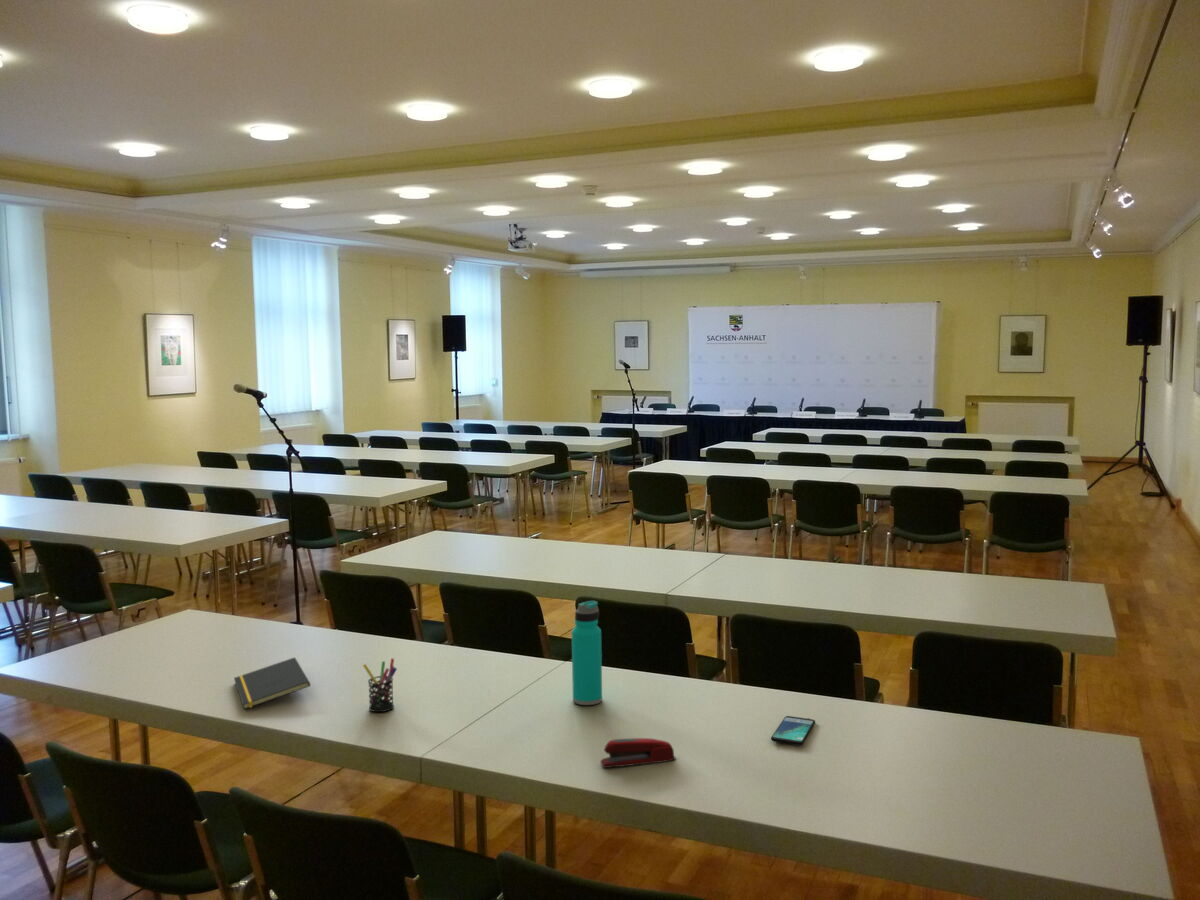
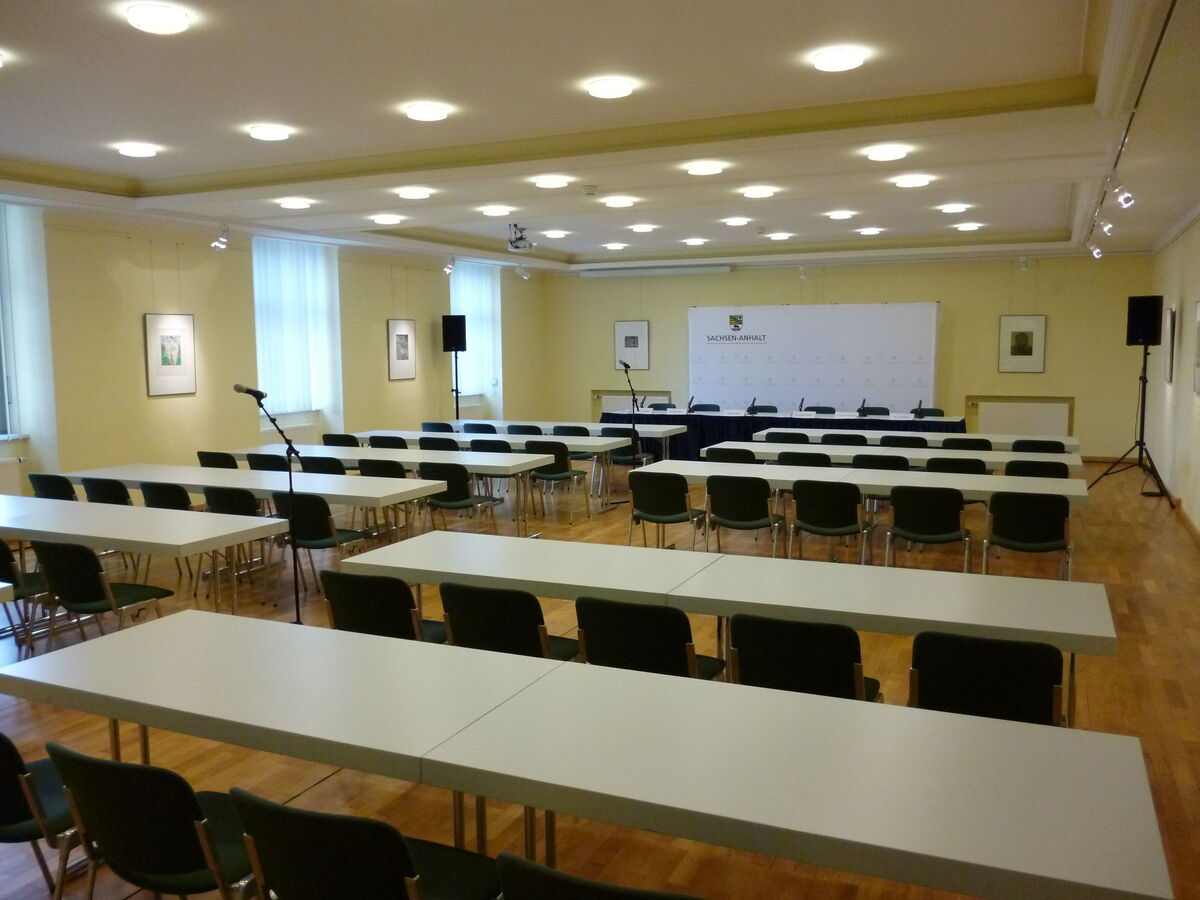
- water bottle [571,600,603,706]
- smartphone [770,715,816,746]
- notepad [233,656,311,710]
- pen holder [362,657,398,713]
- stapler [600,737,677,769]
